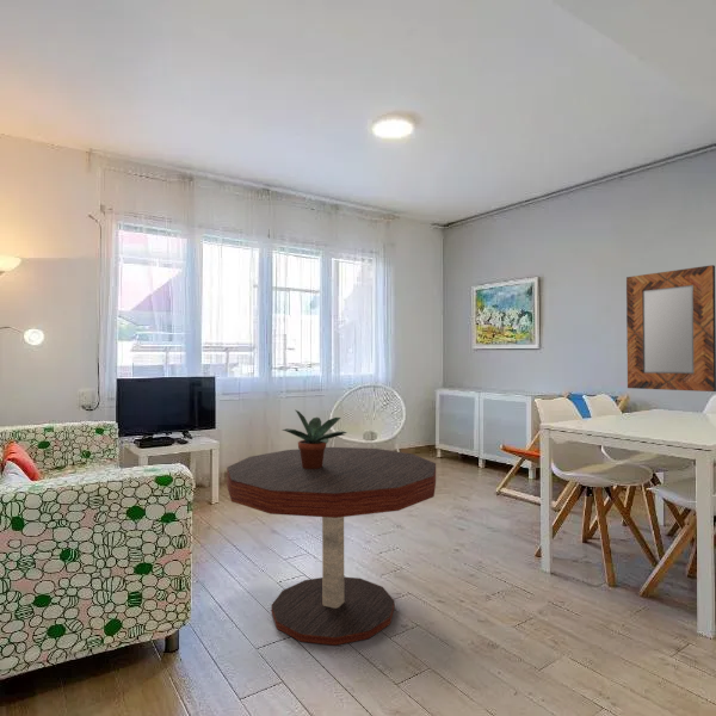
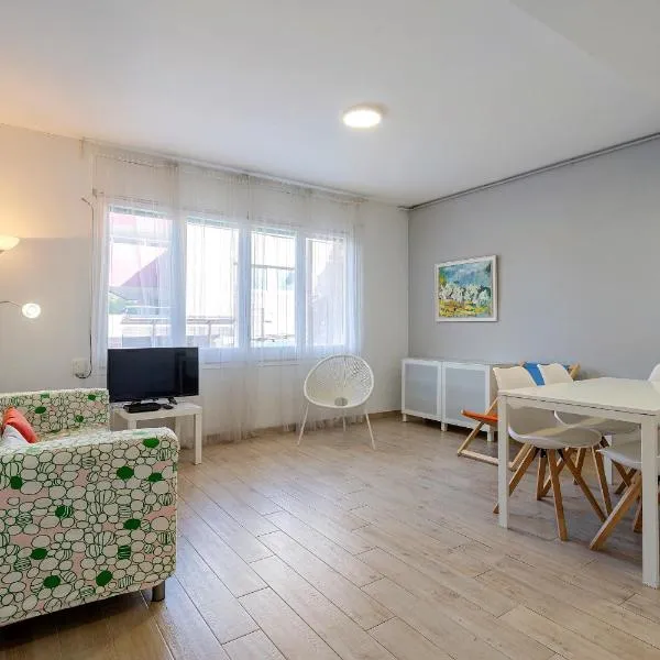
- home mirror [625,264,716,393]
- potted plant [282,409,348,469]
- coffee table [226,446,437,647]
